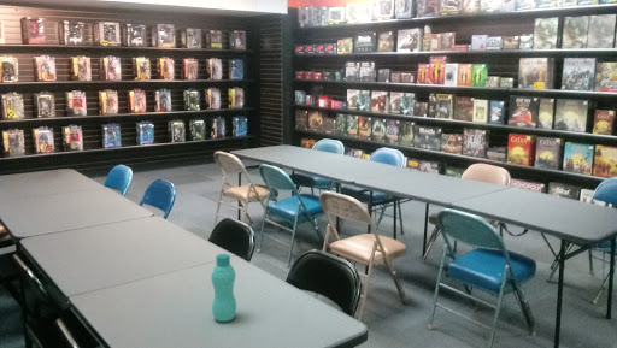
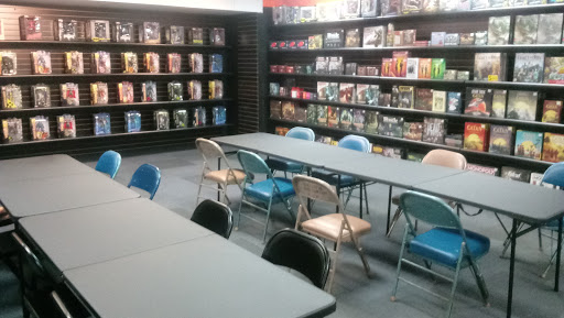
- bottle [210,253,237,323]
